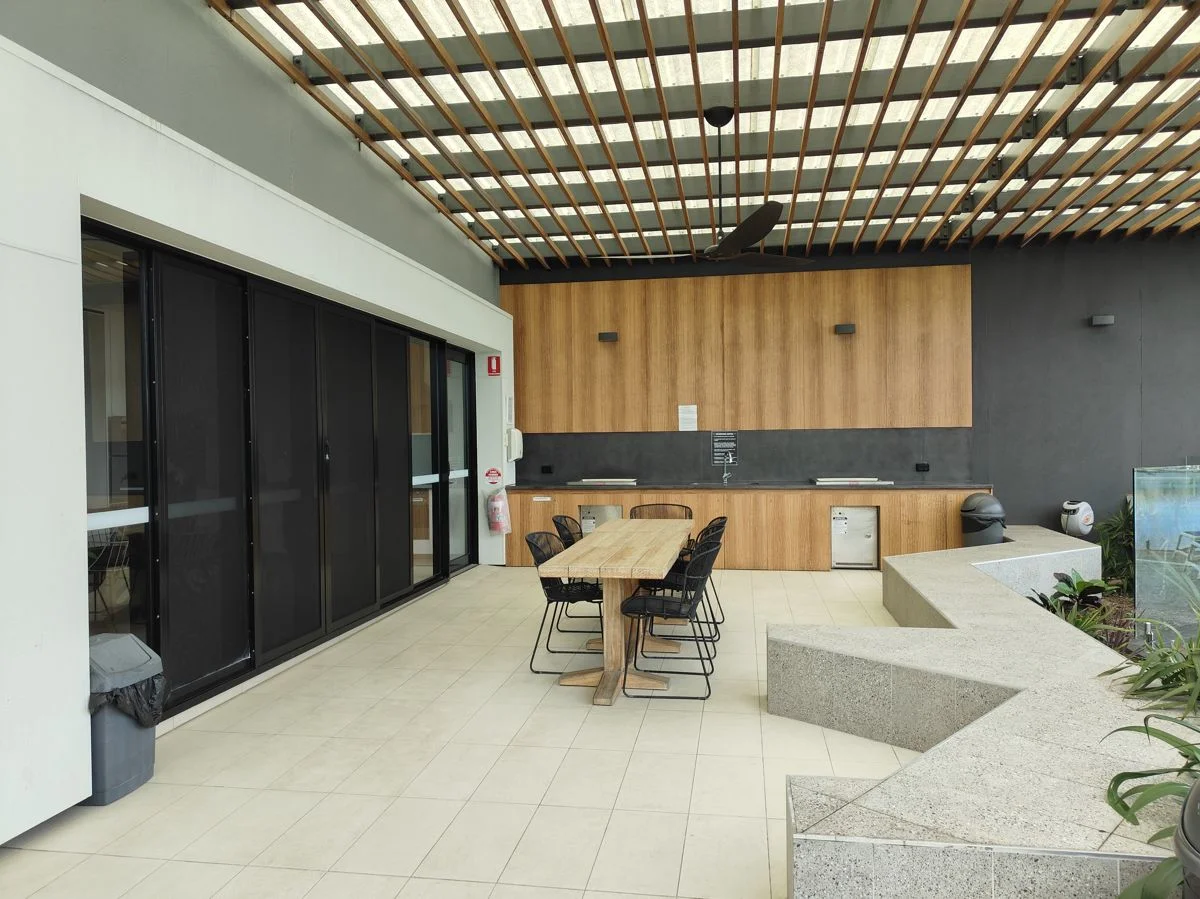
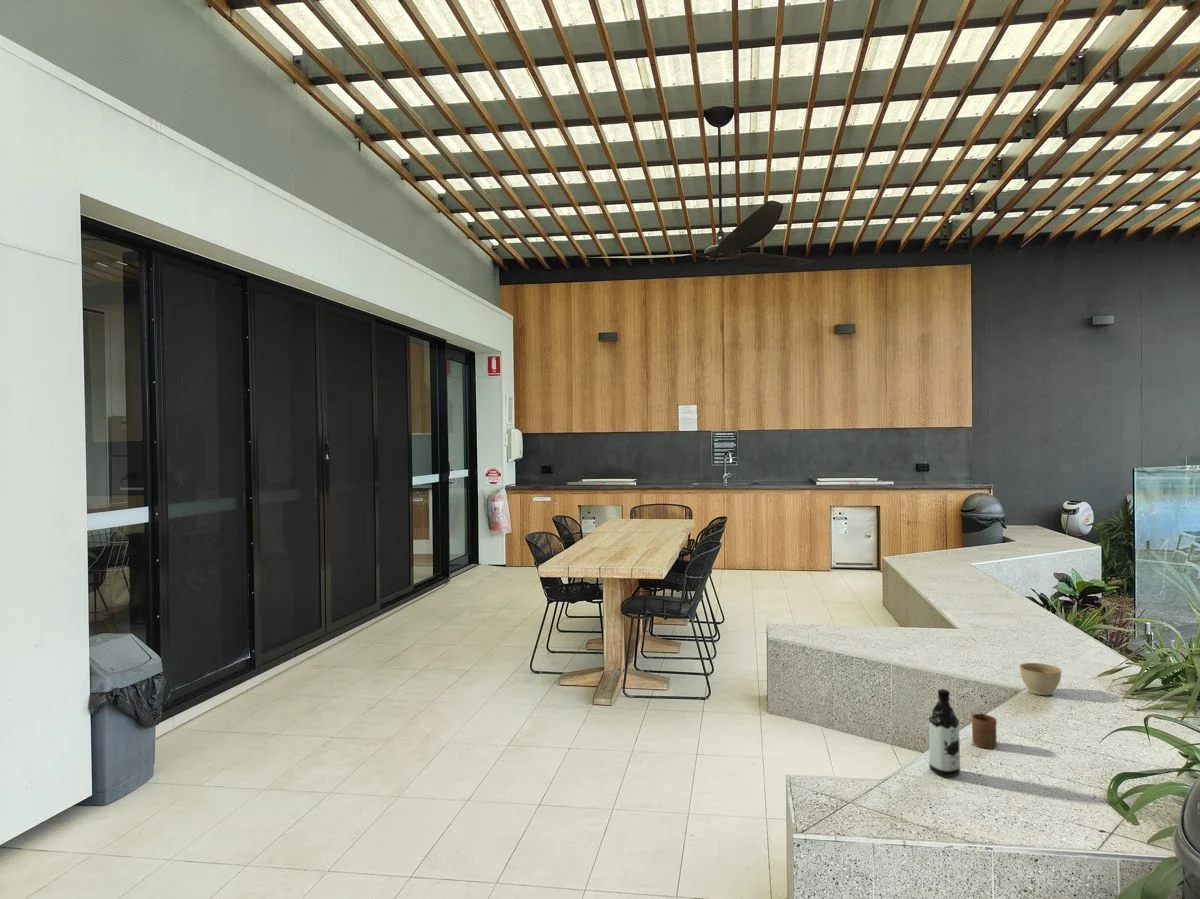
+ water bottle [928,688,961,778]
+ planter bowl [1018,662,1063,696]
+ cup [971,713,998,750]
